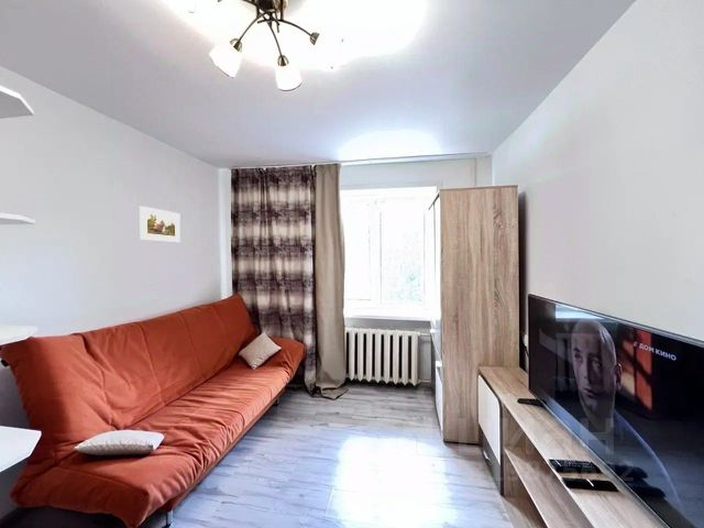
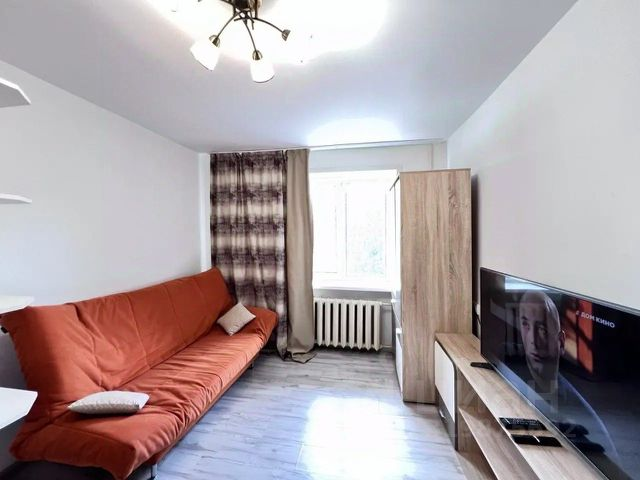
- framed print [139,206,182,243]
